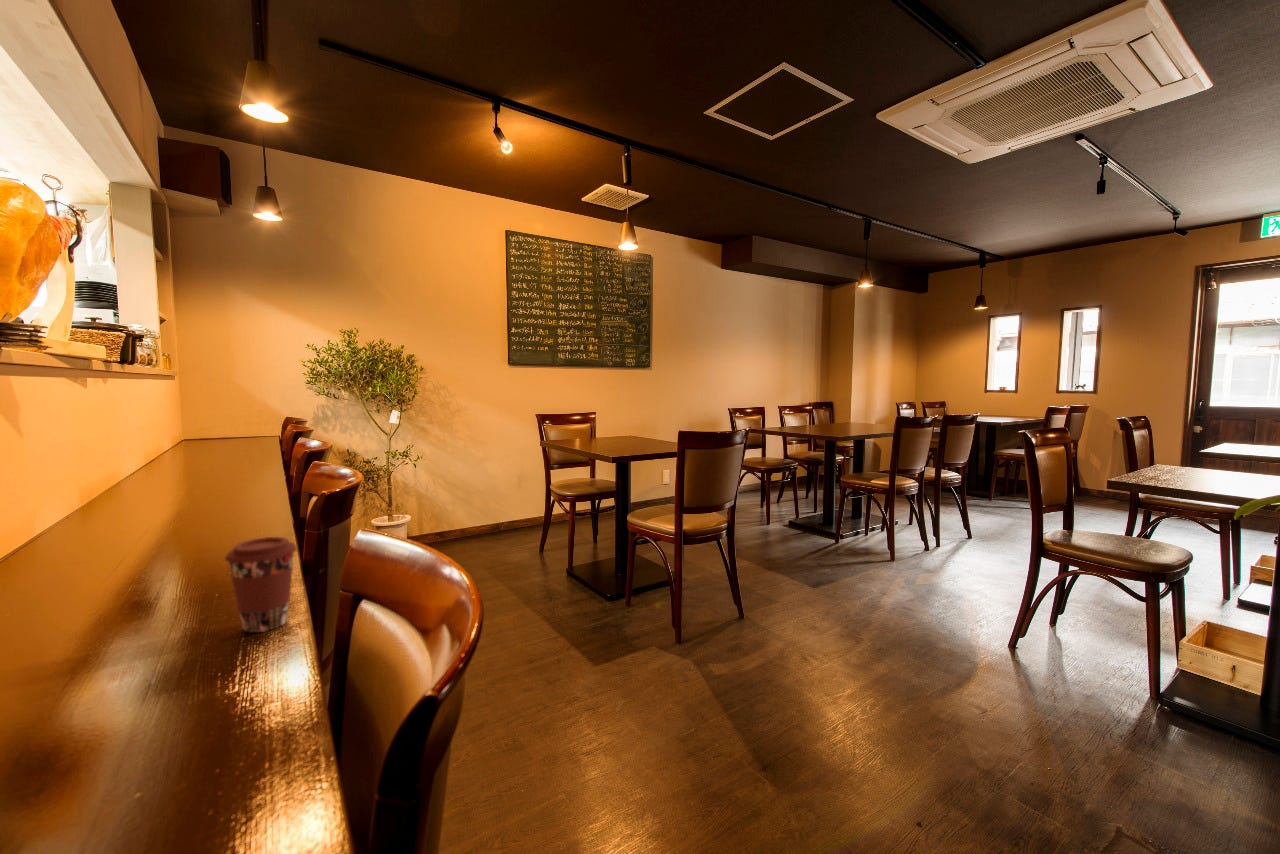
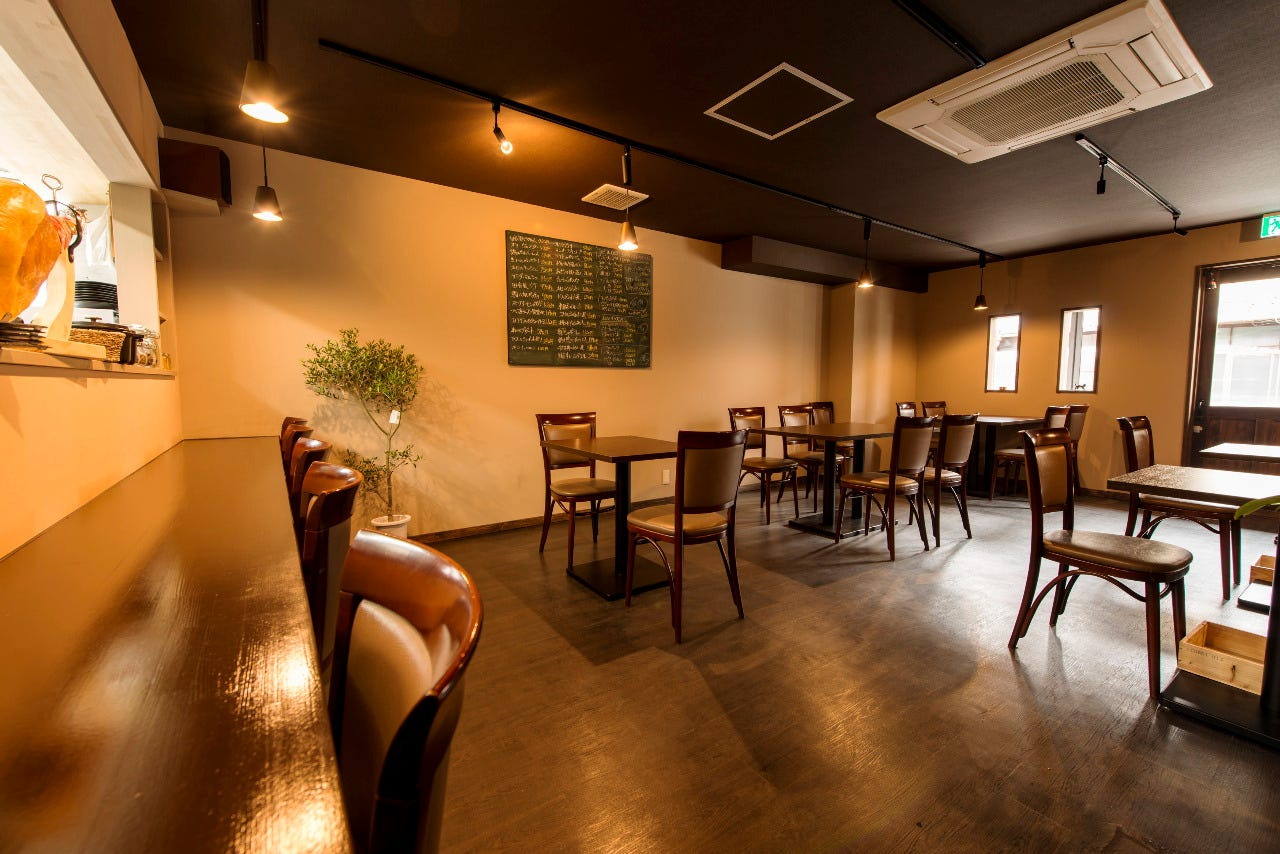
- coffee cup [224,536,298,634]
